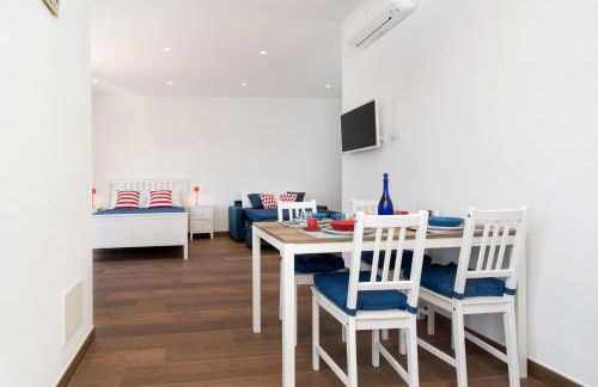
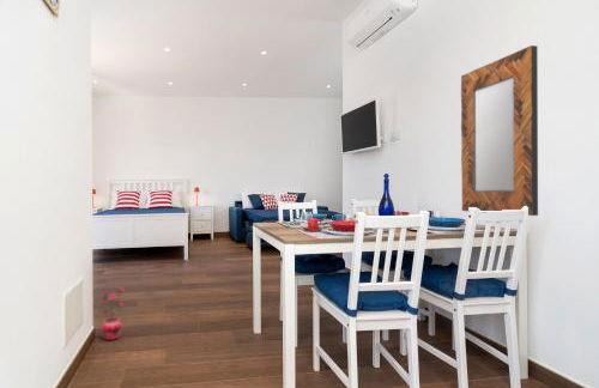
+ home mirror [460,44,539,217]
+ potted plant [96,286,125,341]
